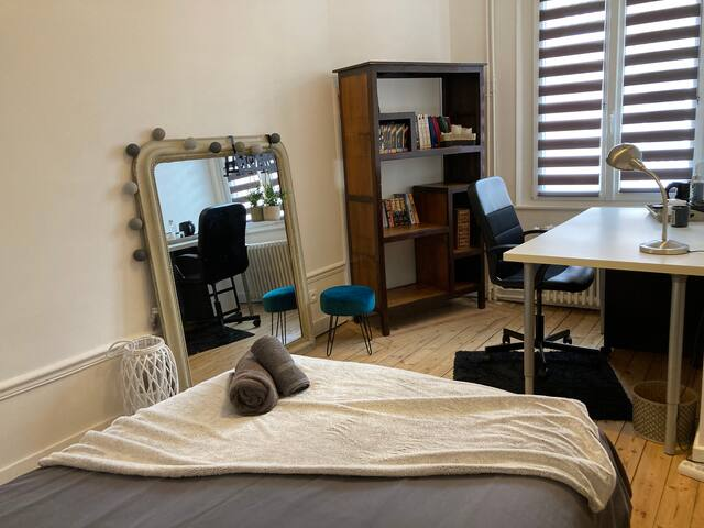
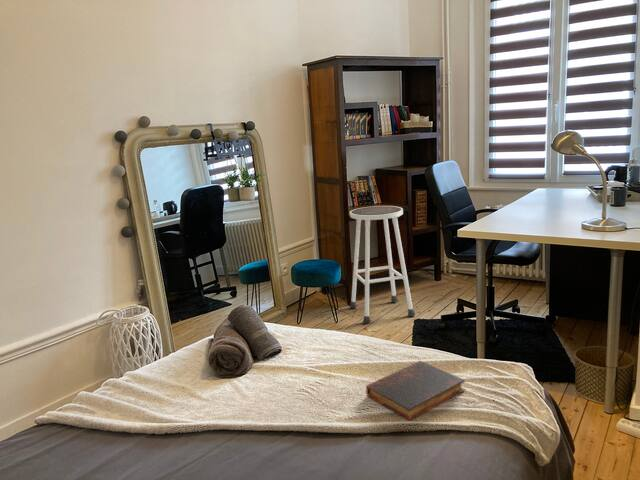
+ book [365,360,466,421]
+ stool [349,205,416,325]
